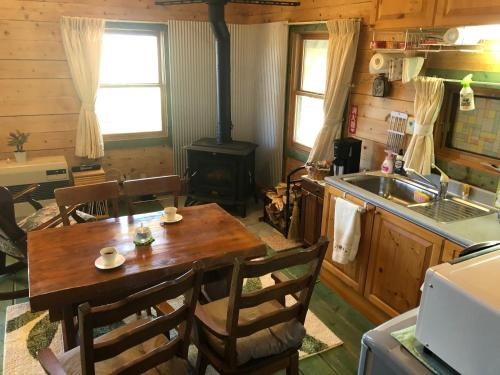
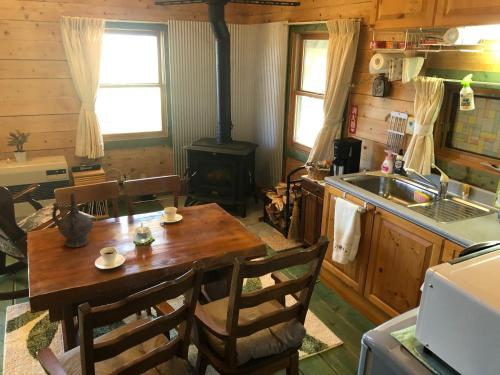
+ ceremonial vessel [50,193,94,249]
